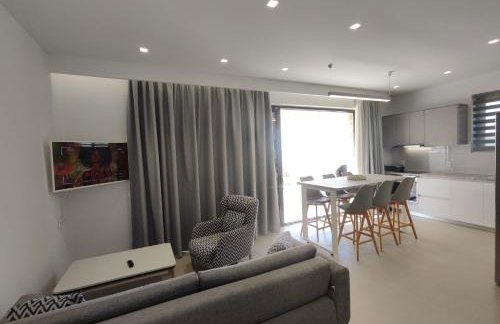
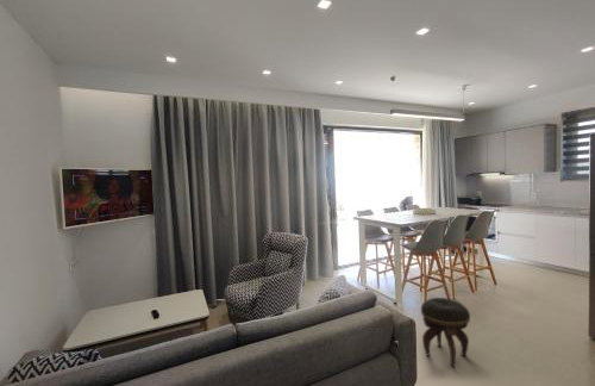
+ footstool [420,297,471,368]
